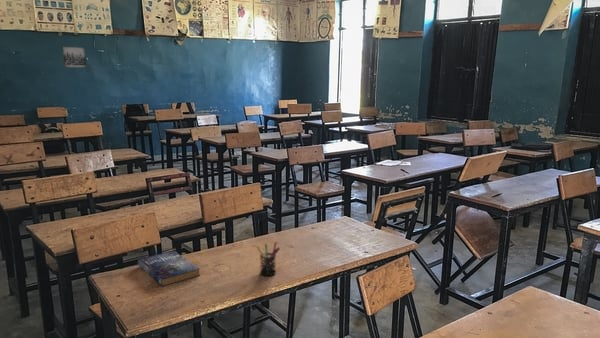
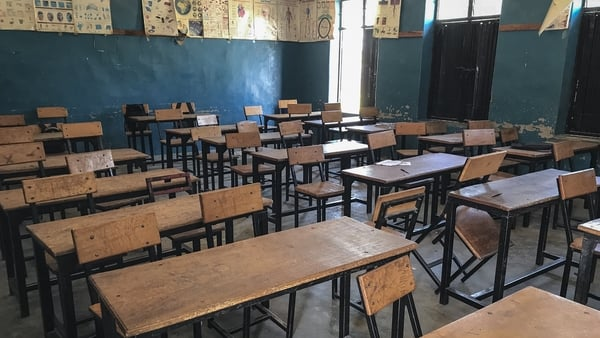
- pen holder [256,241,281,277]
- wall art [61,45,88,69]
- book [137,250,201,287]
